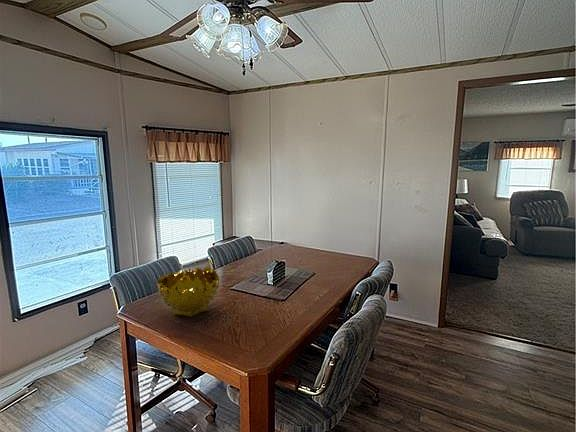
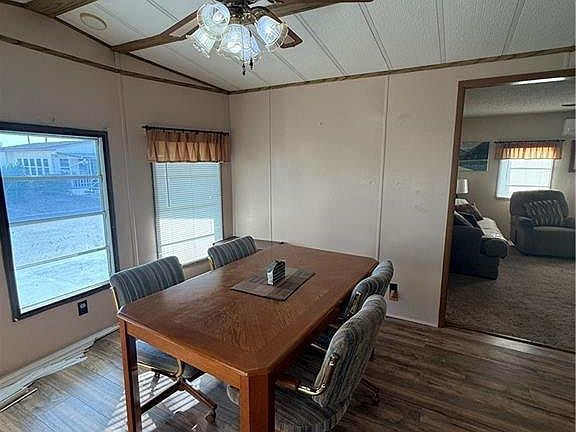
- decorative bowl [156,266,220,318]
